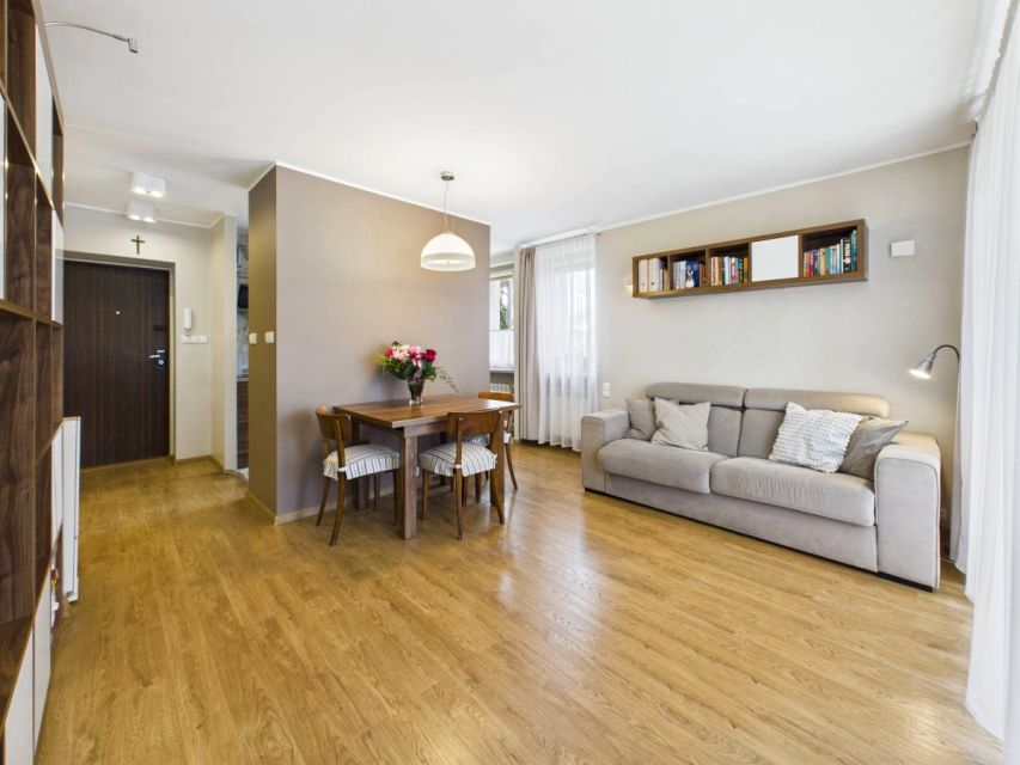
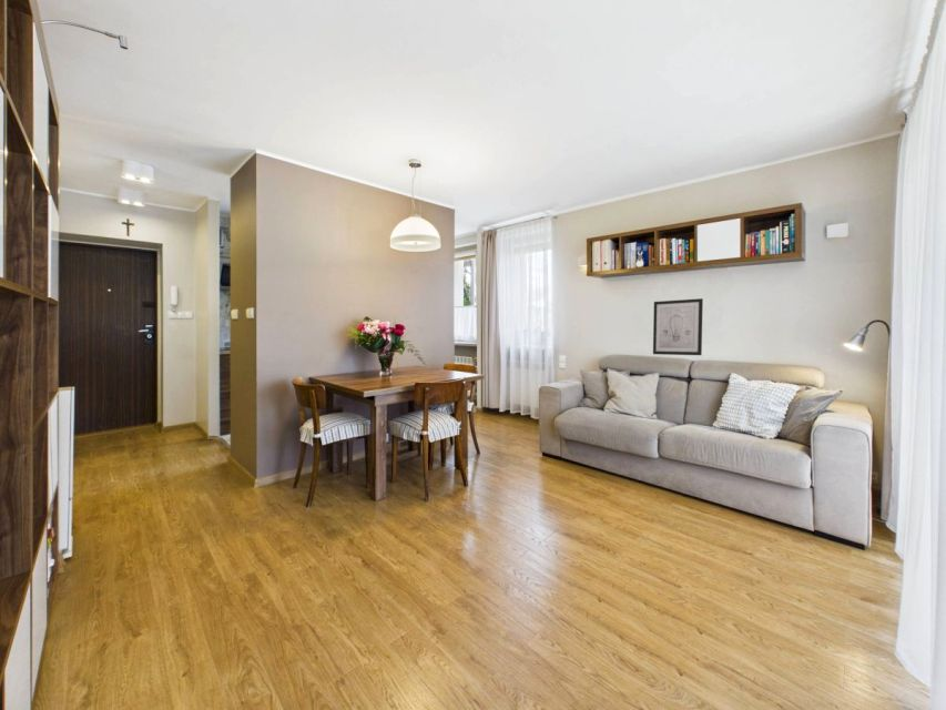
+ wall art [652,297,704,356]
